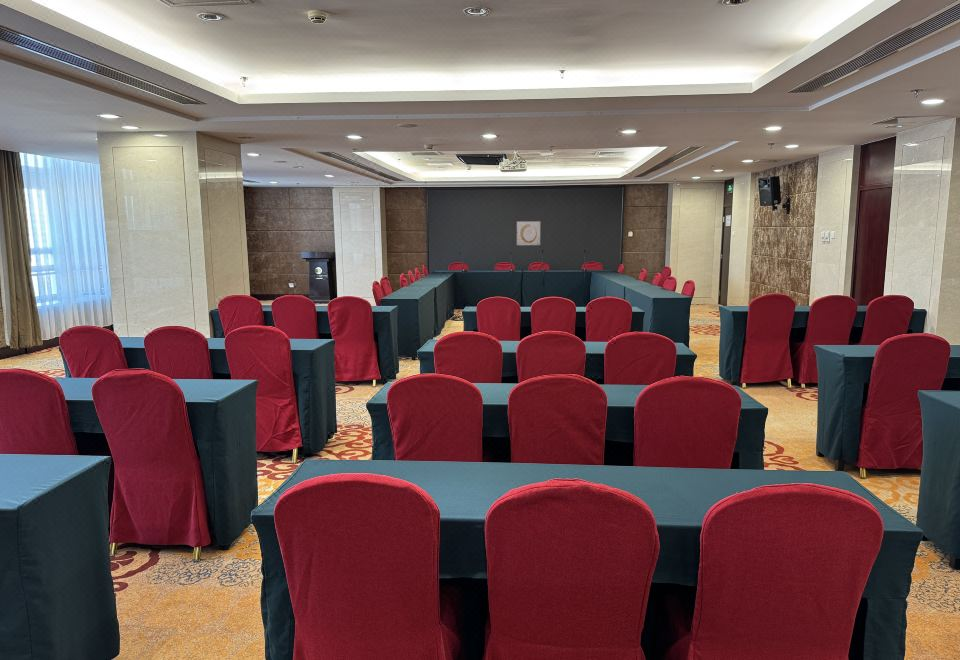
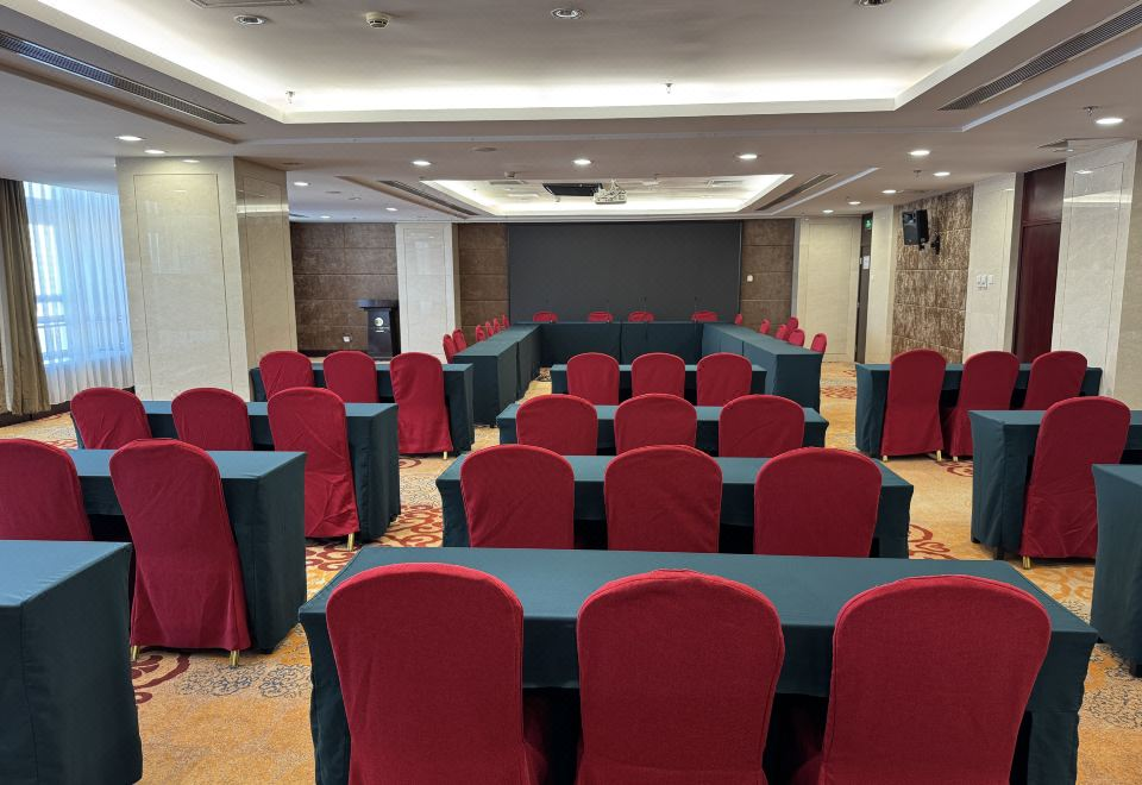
- wall art [516,220,541,246]
